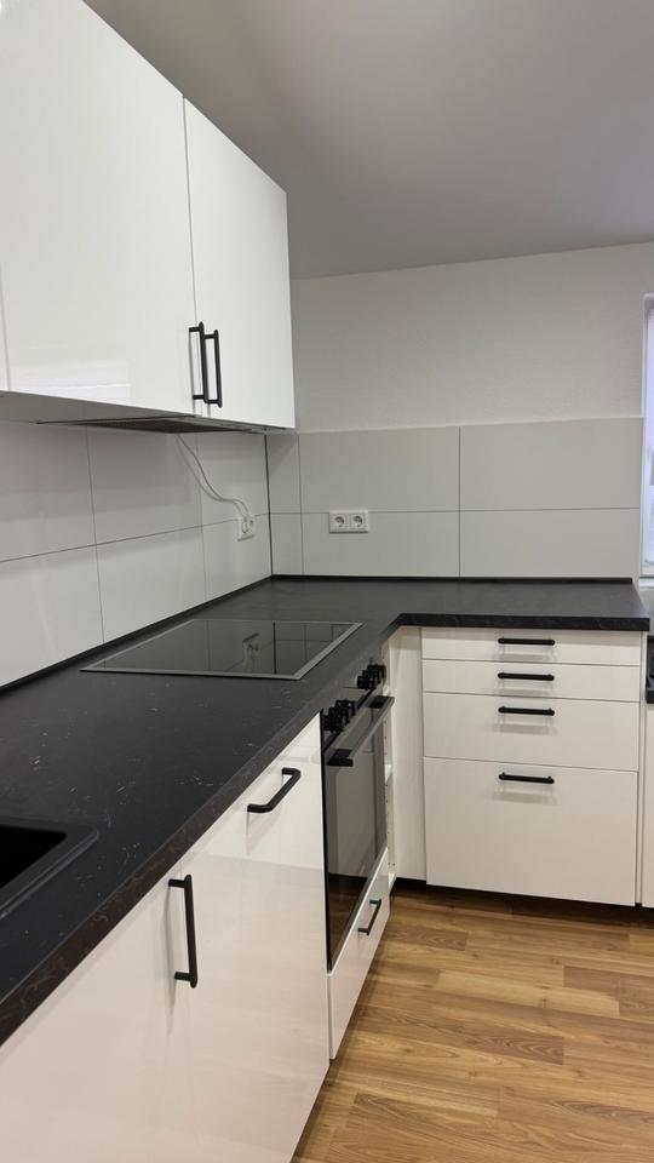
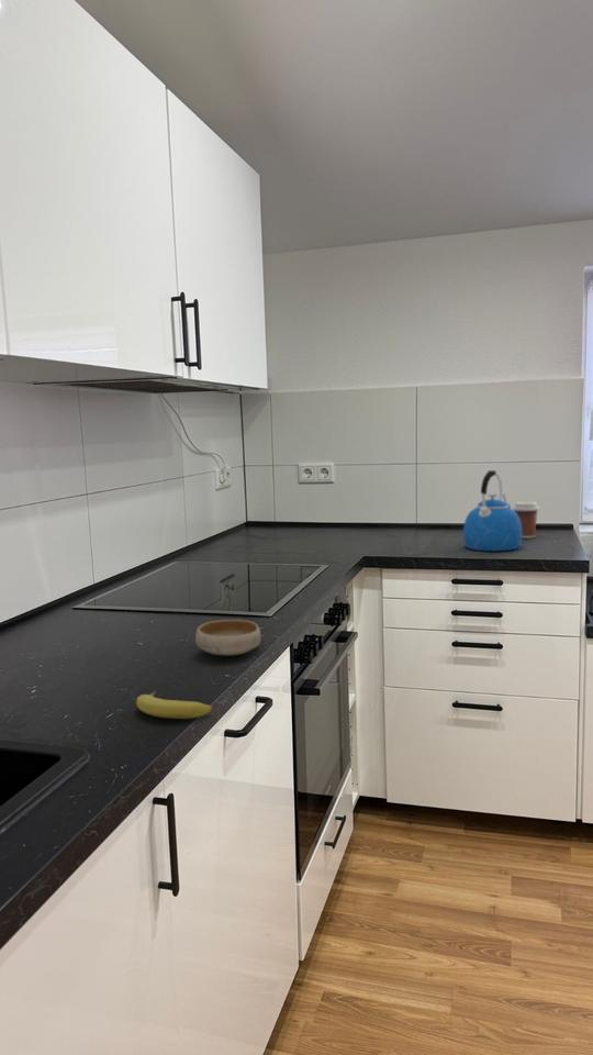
+ kettle [462,469,523,552]
+ coffee cup [512,501,540,540]
+ fruit [135,689,213,720]
+ bowl [194,619,262,656]
